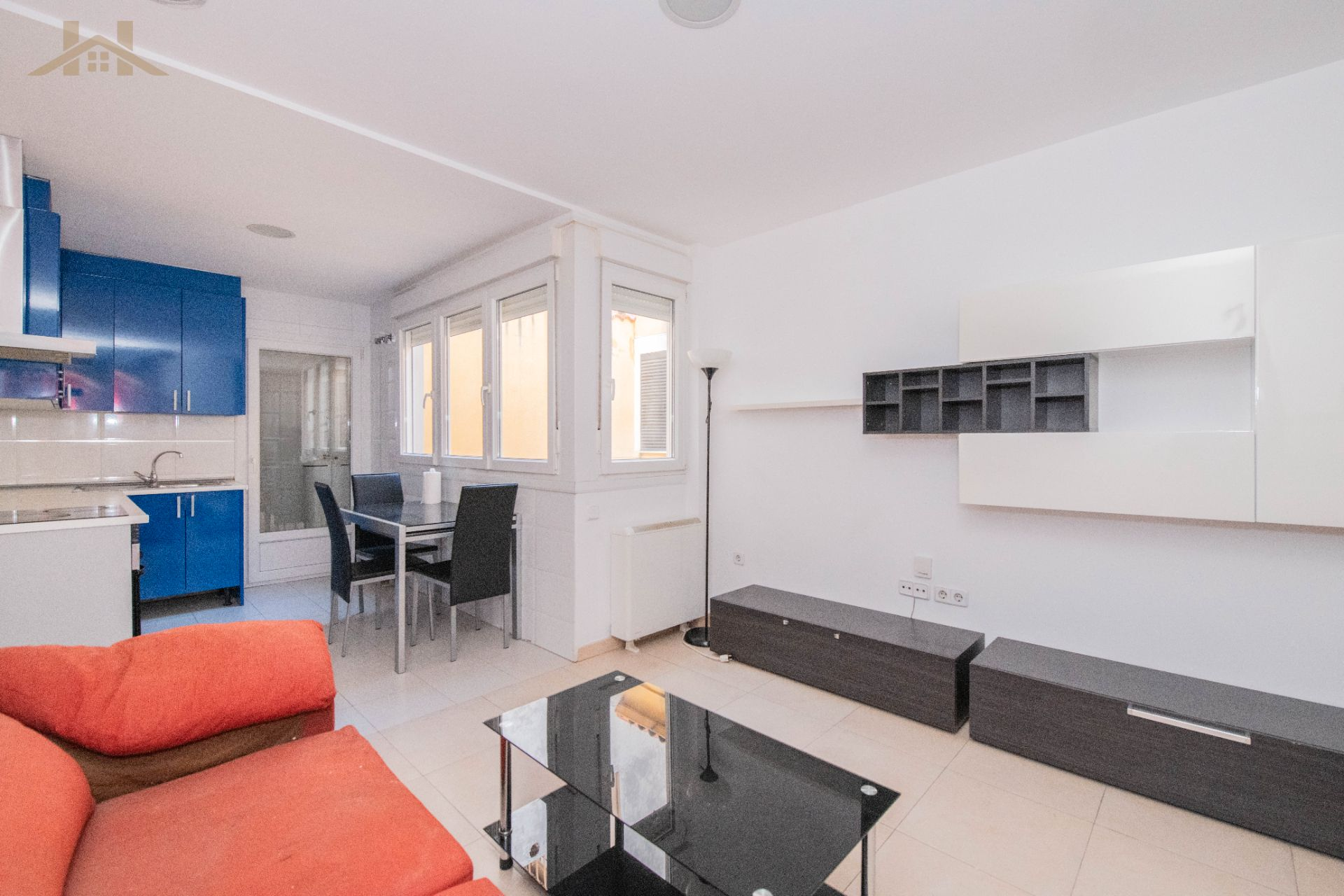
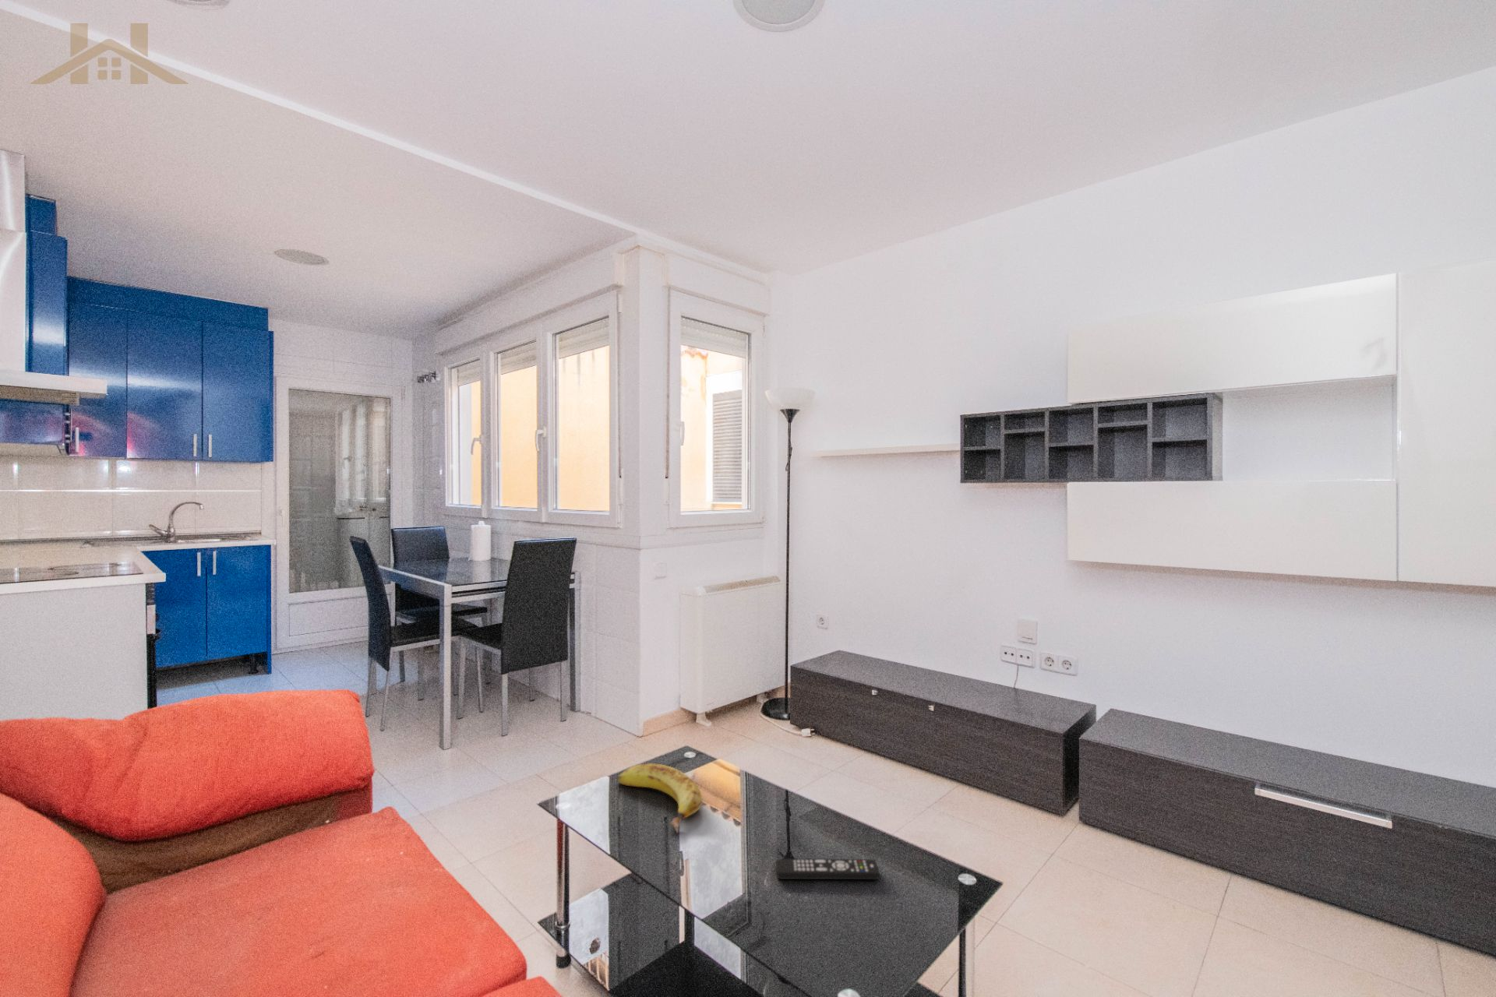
+ remote control [775,858,880,880]
+ banana [616,762,703,835]
